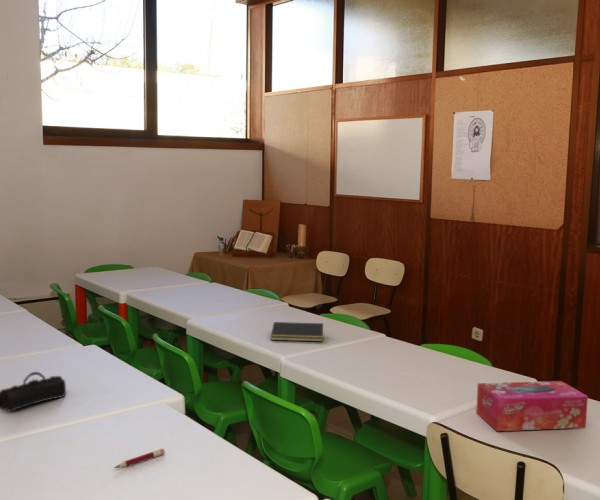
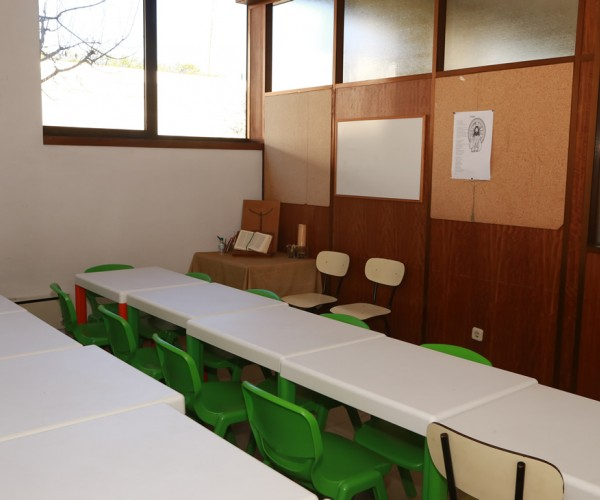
- pencil [113,448,166,469]
- pencil case [0,371,67,413]
- tissue box [475,380,589,432]
- notepad [270,321,324,343]
